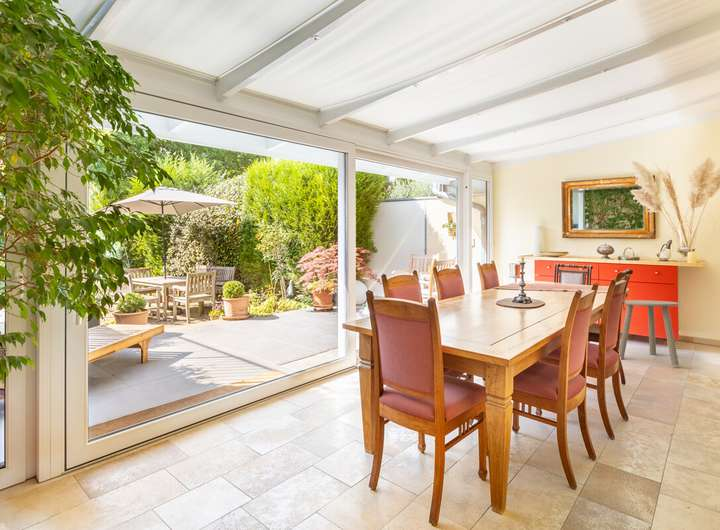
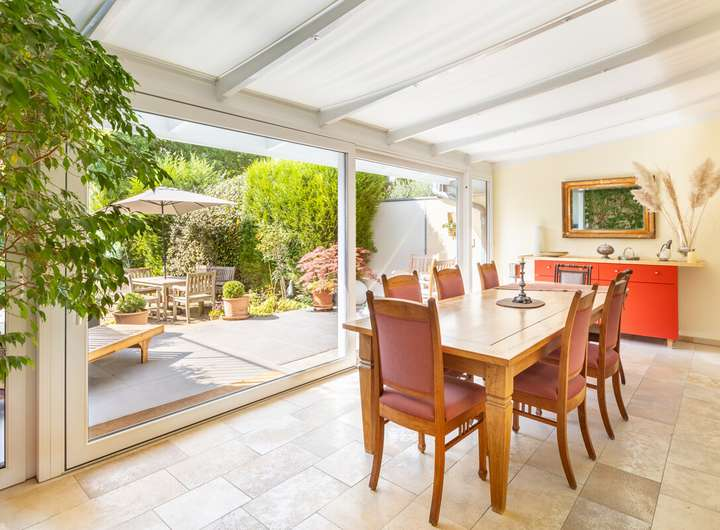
- side table [619,299,681,366]
